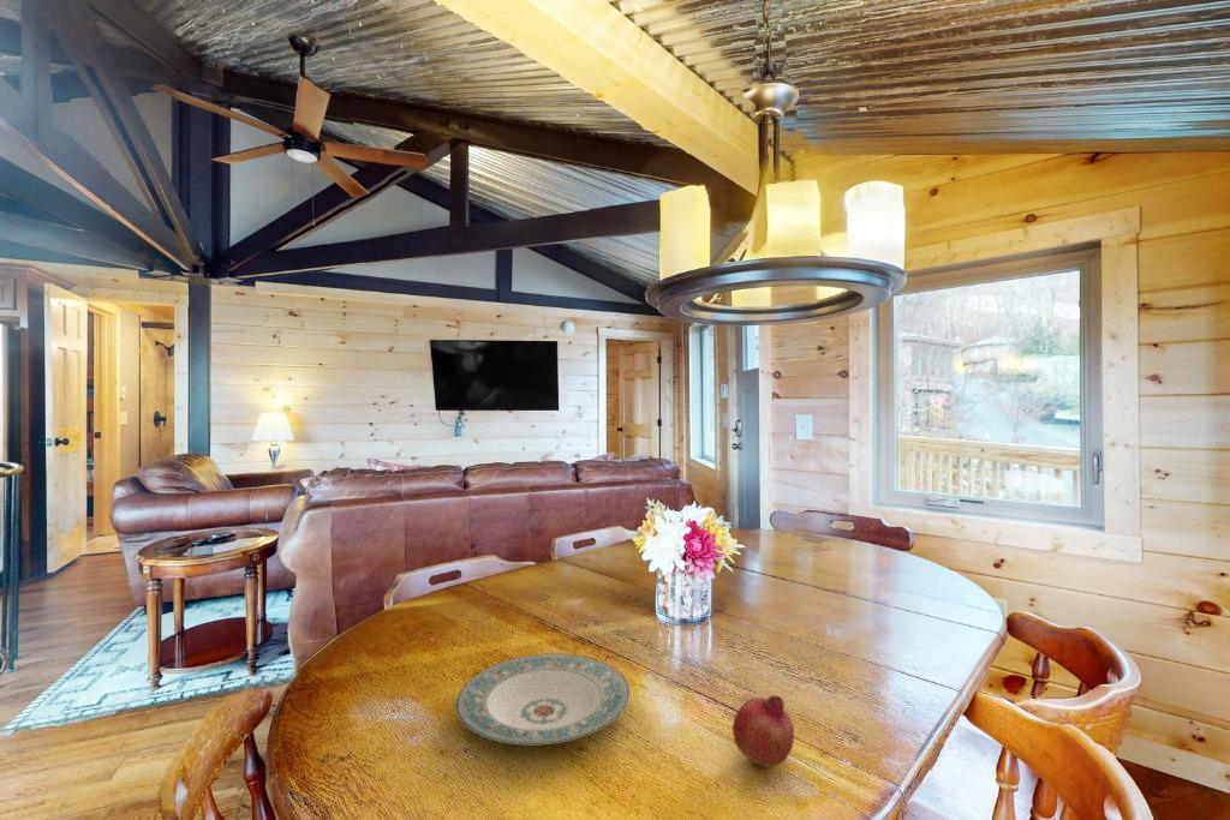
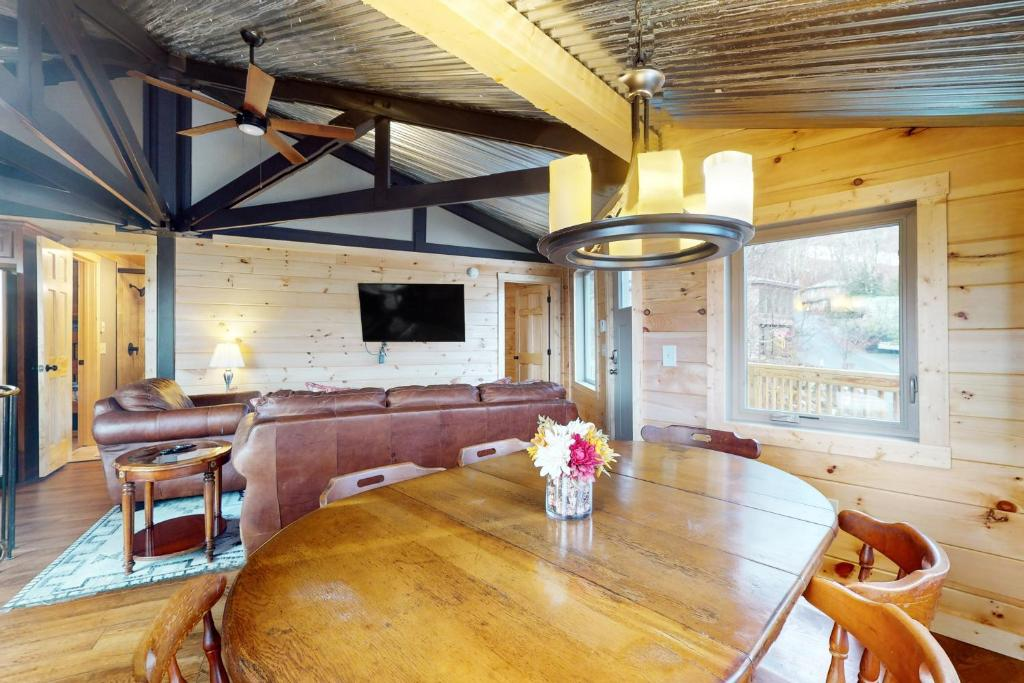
- fruit [732,694,795,767]
- plate [455,652,631,746]
